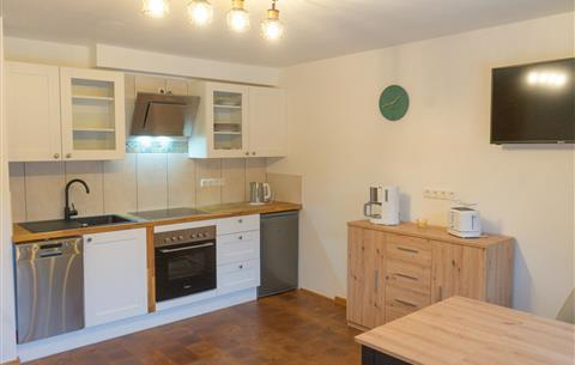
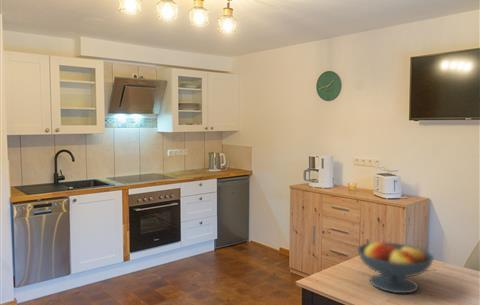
+ fruit bowl [356,241,435,294]
